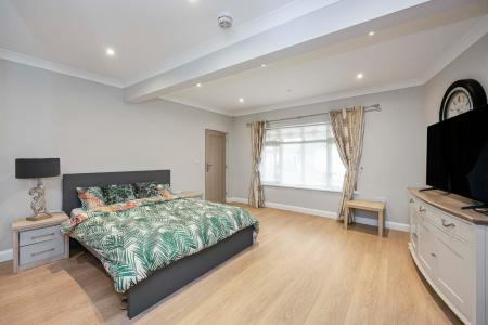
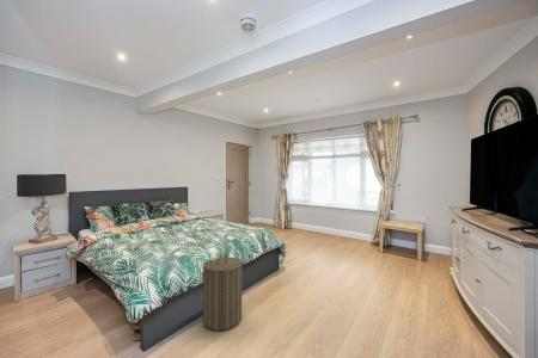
+ laundry hamper [201,253,244,332]
